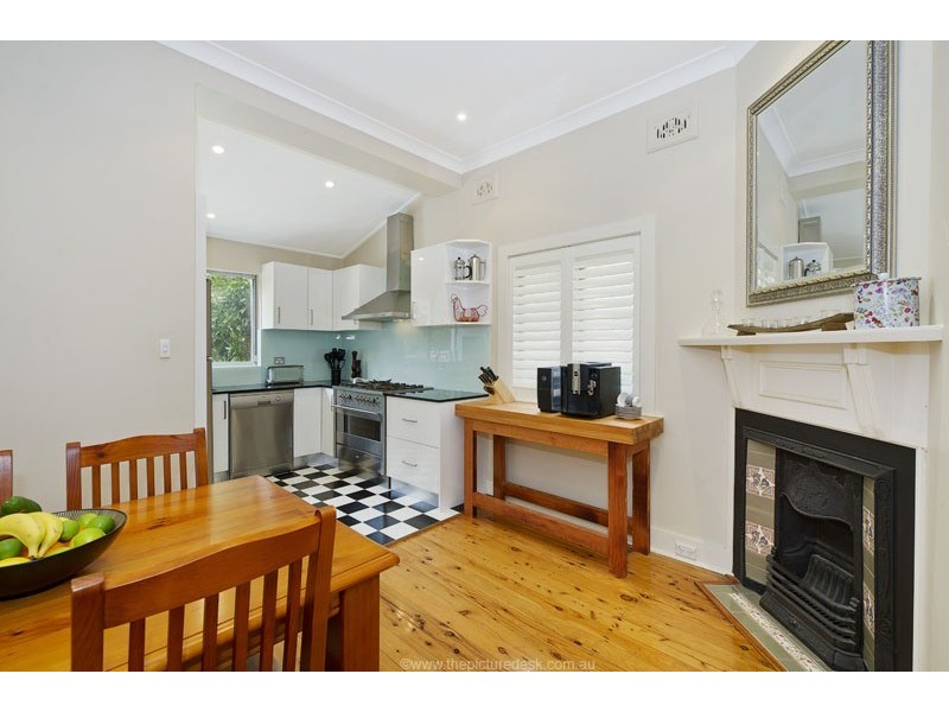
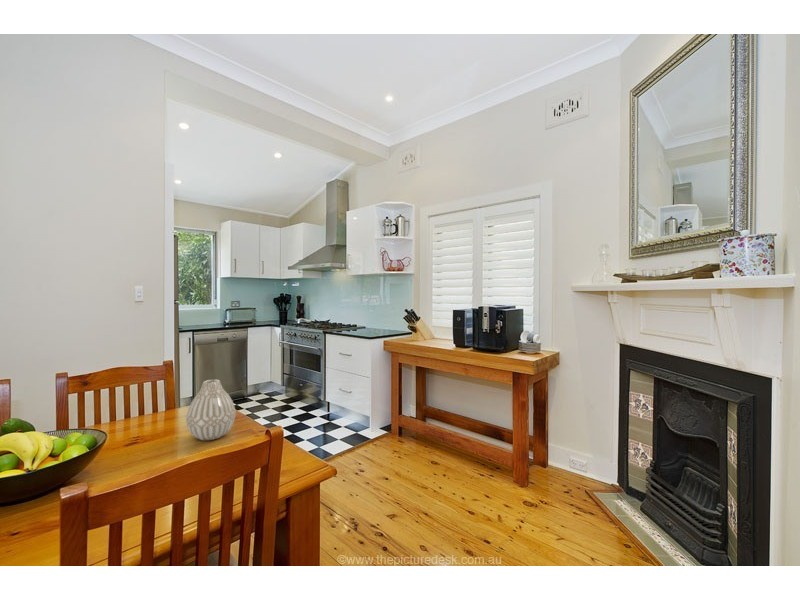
+ vase [185,379,236,441]
